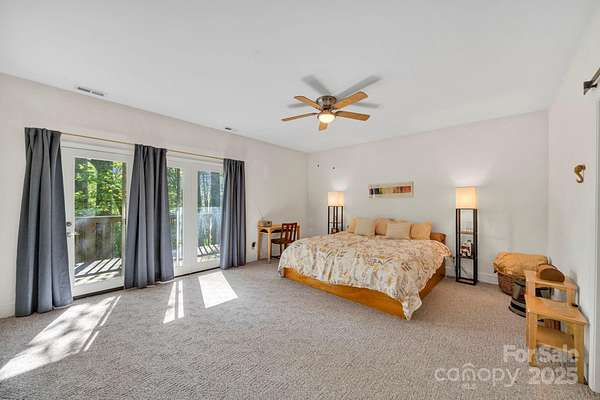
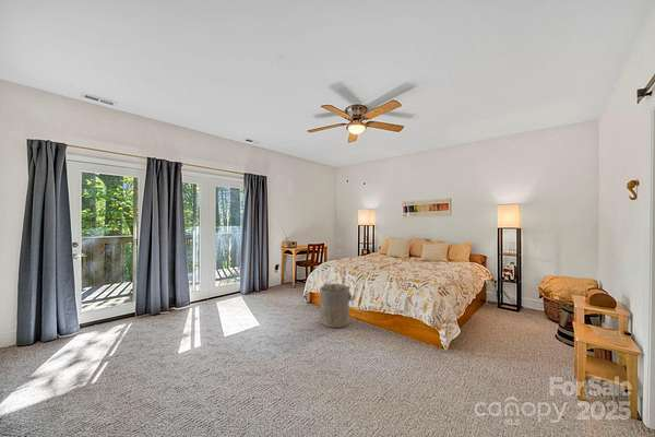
+ laundry hamper [319,282,355,329]
